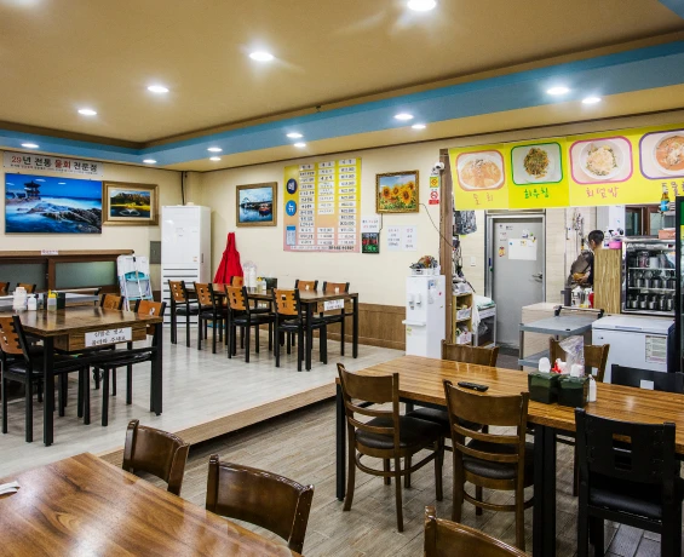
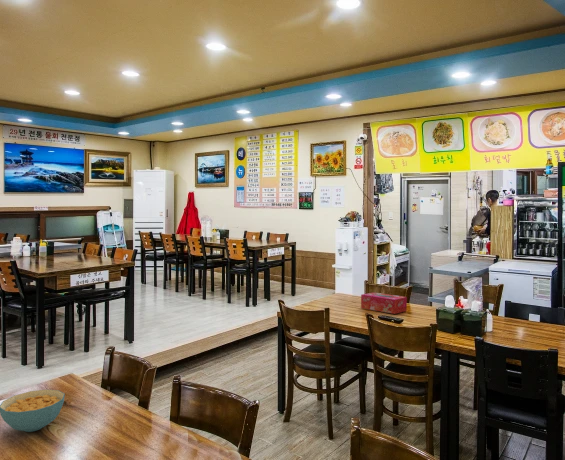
+ tissue box [360,291,408,315]
+ cereal bowl [0,388,66,433]
